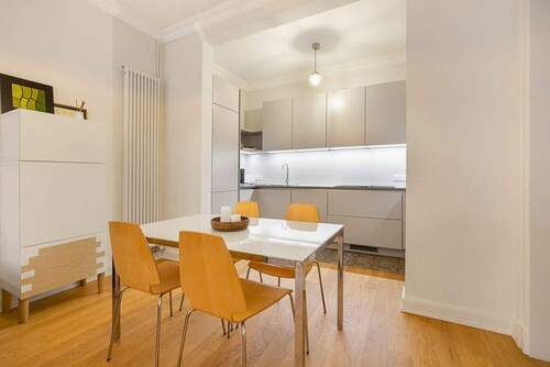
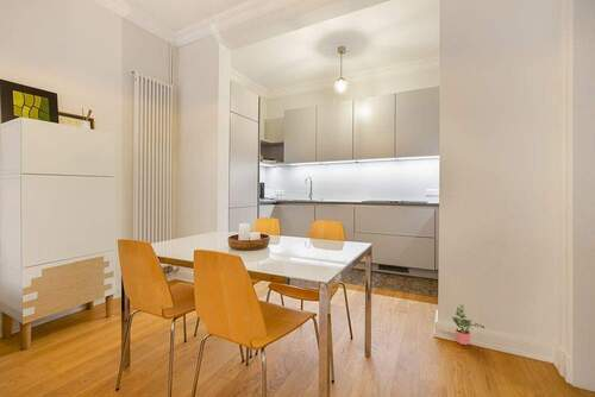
+ potted plant [451,303,486,346]
